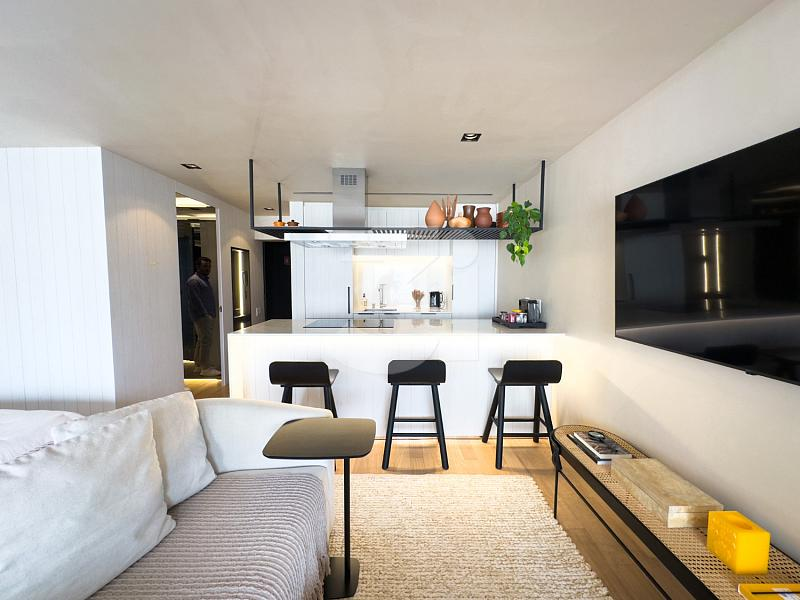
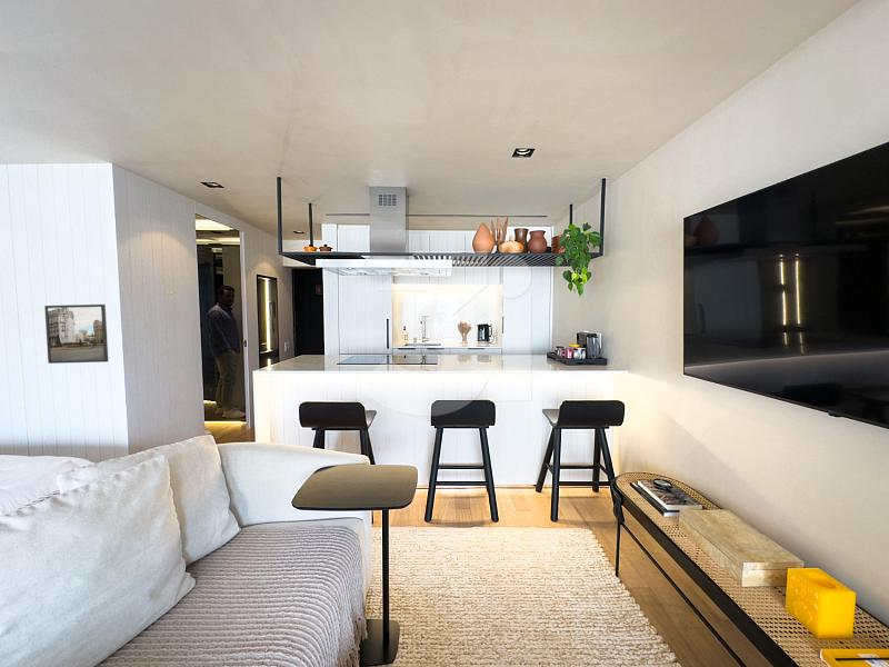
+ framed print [43,303,109,365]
